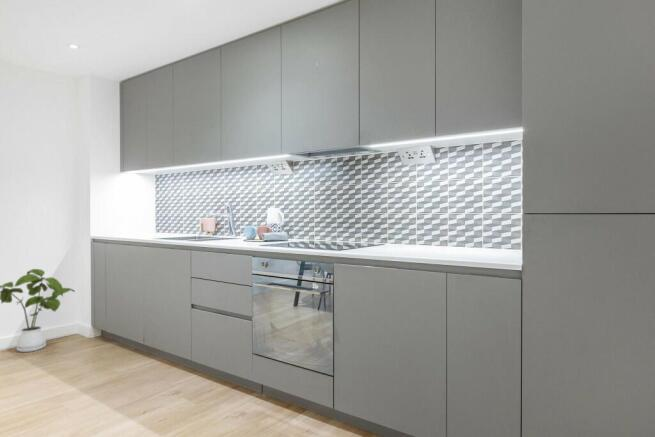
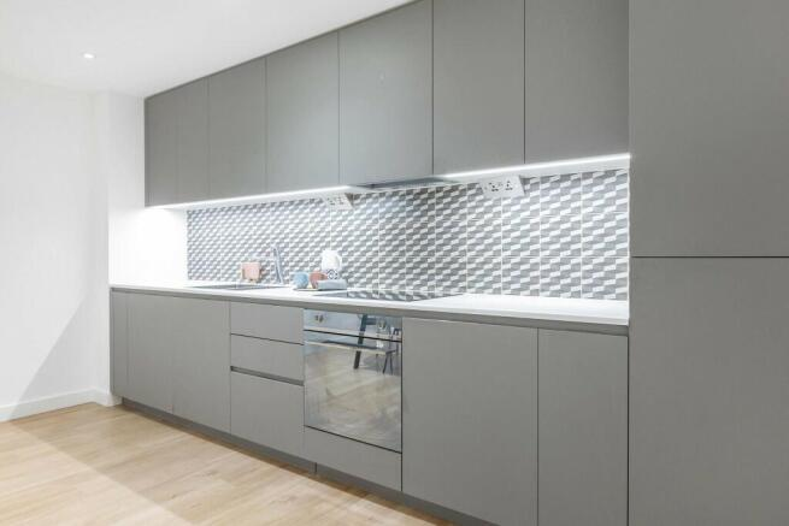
- house plant [0,268,76,353]
